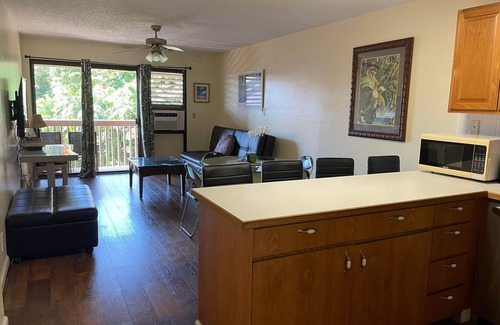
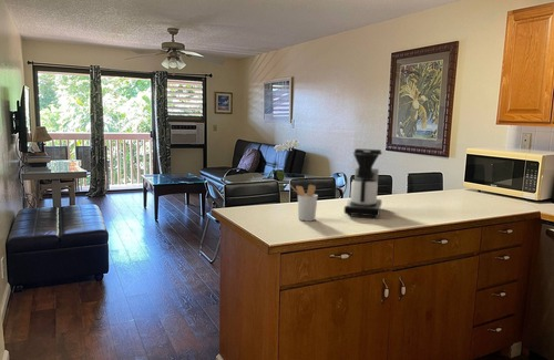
+ coffee maker [343,147,383,219]
+ utensil holder [289,184,319,222]
